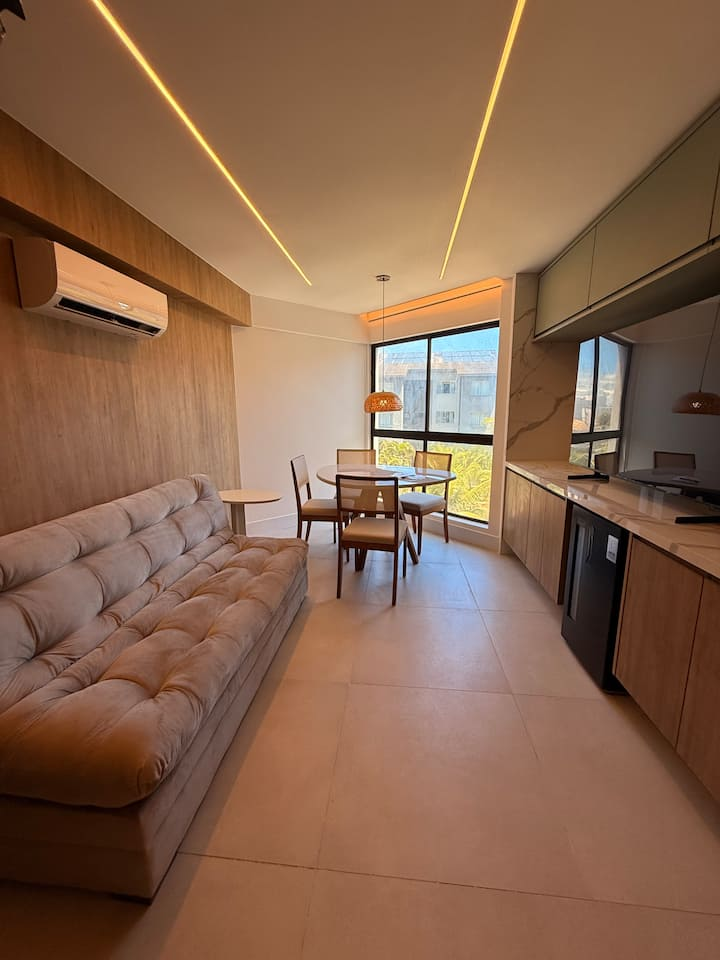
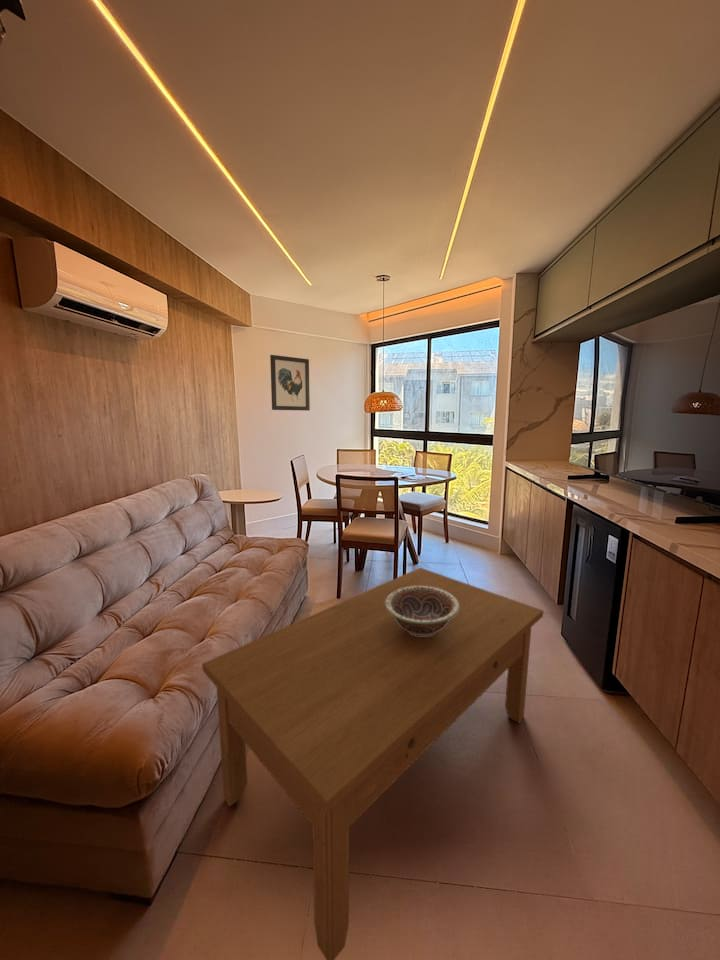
+ coffee table [201,567,544,960]
+ wall art [269,354,311,411]
+ decorative bowl [385,586,459,636]
